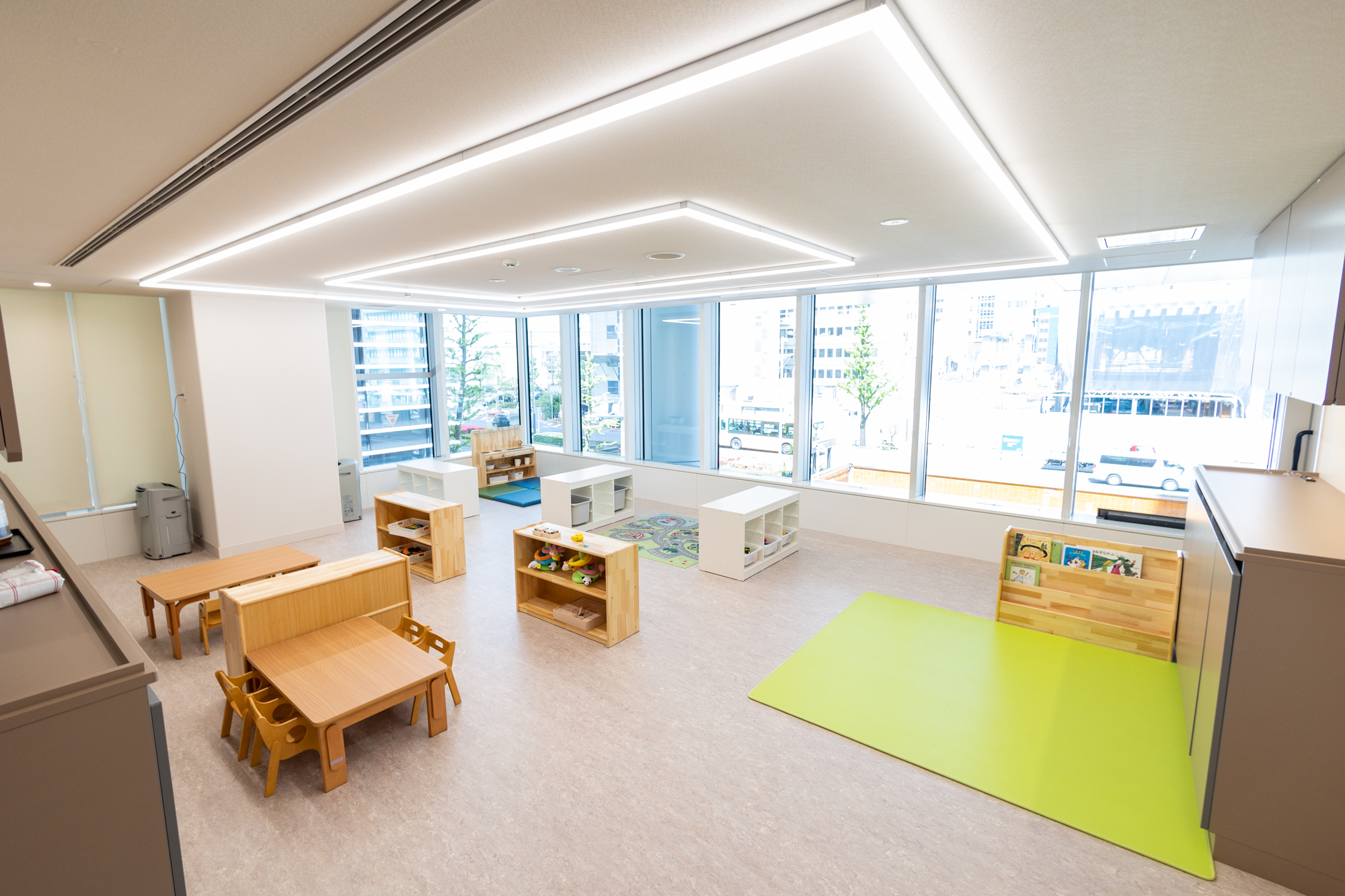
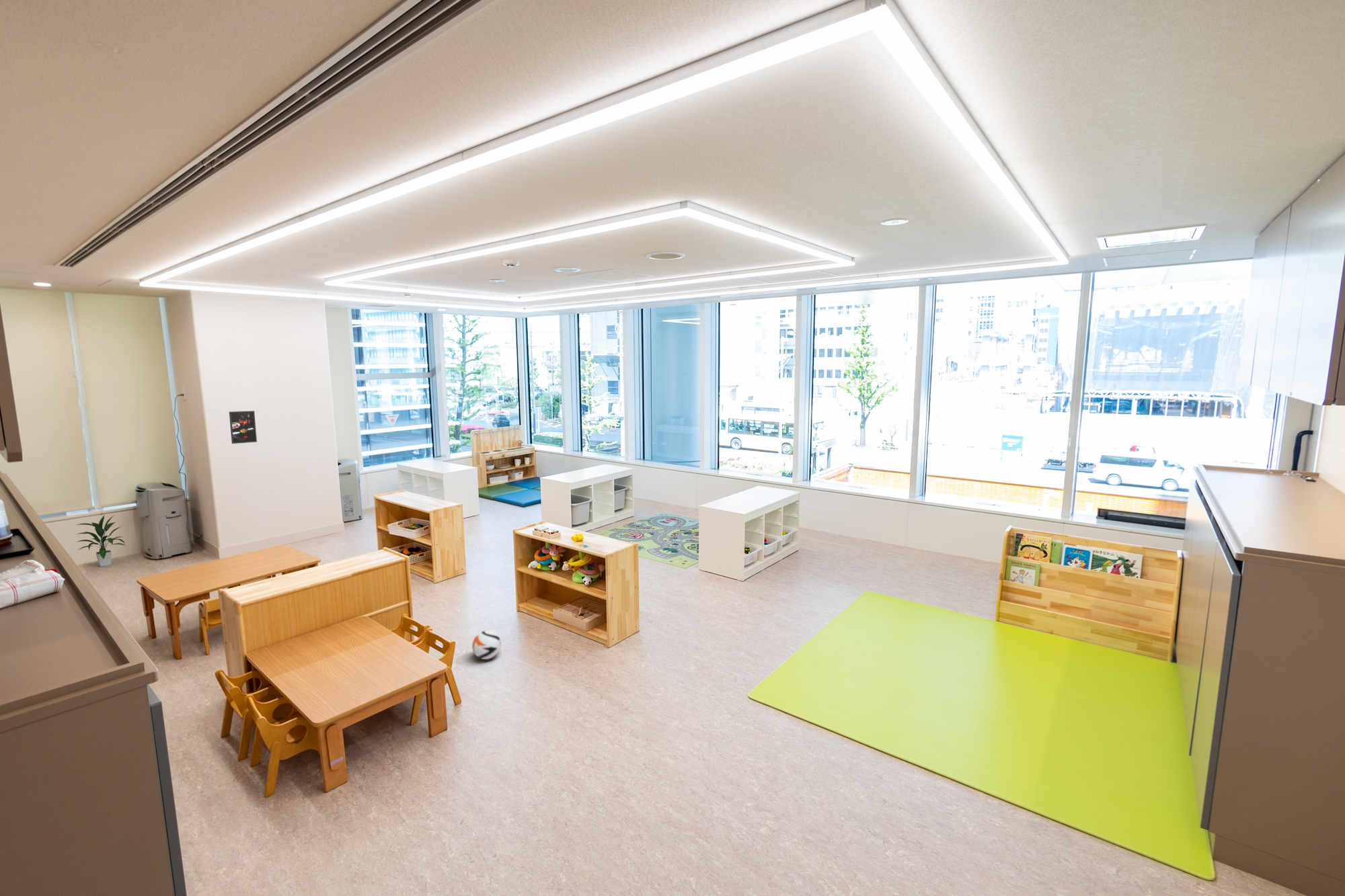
+ ball [471,630,502,660]
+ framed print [229,410,258,444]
+ indoor plant [75,515,126,567]
